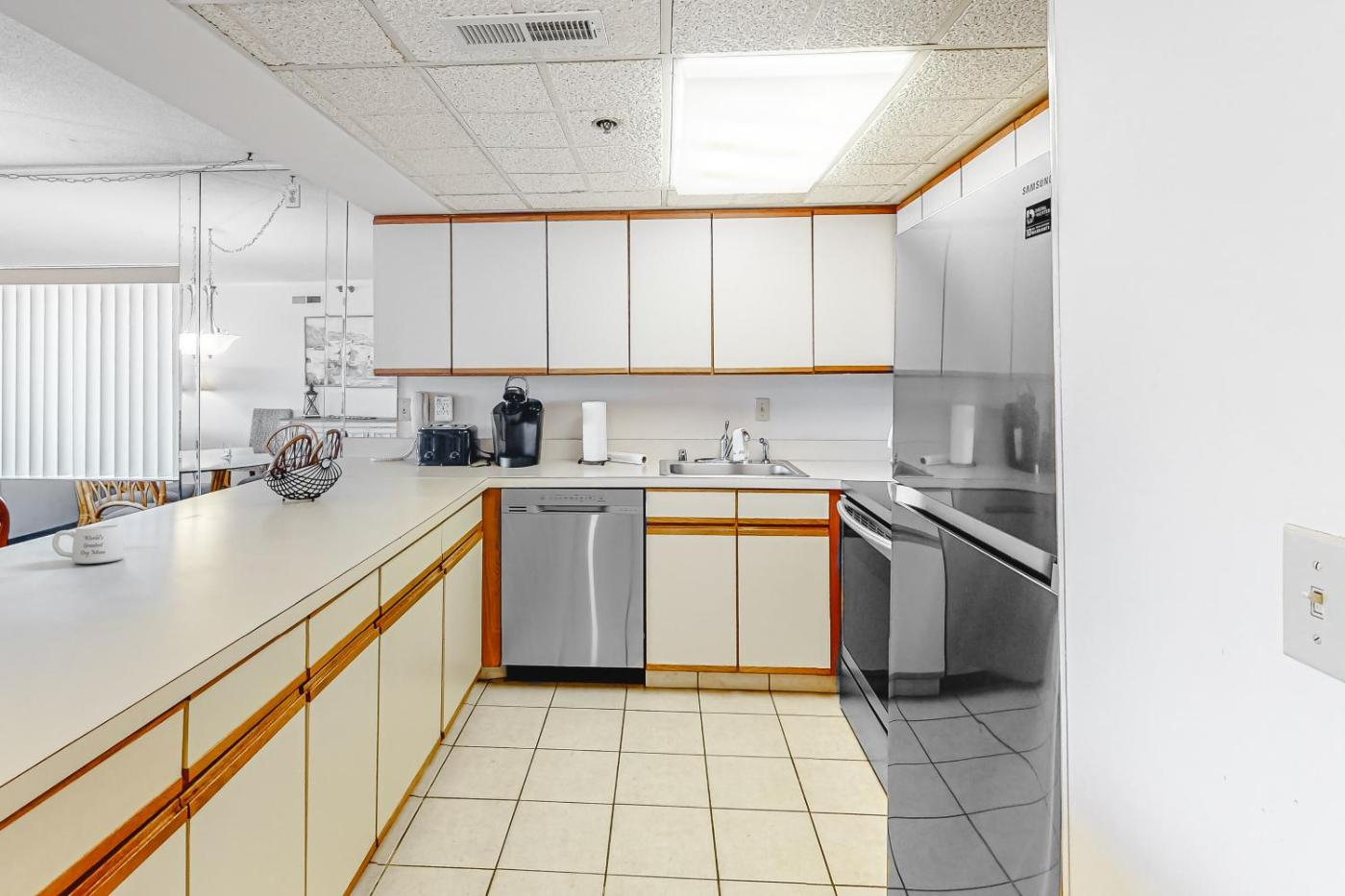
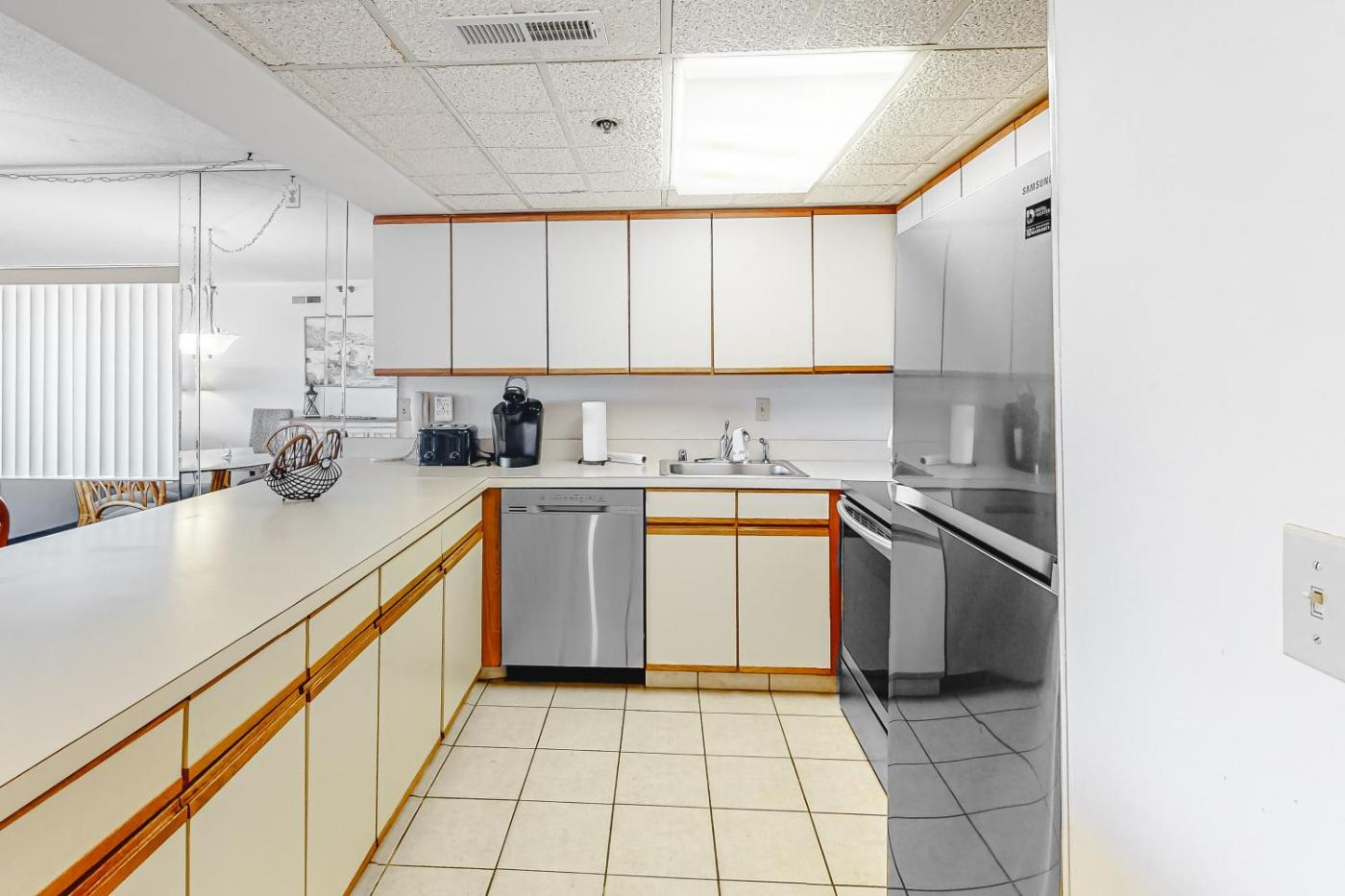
- mug [51,524,126,565]
